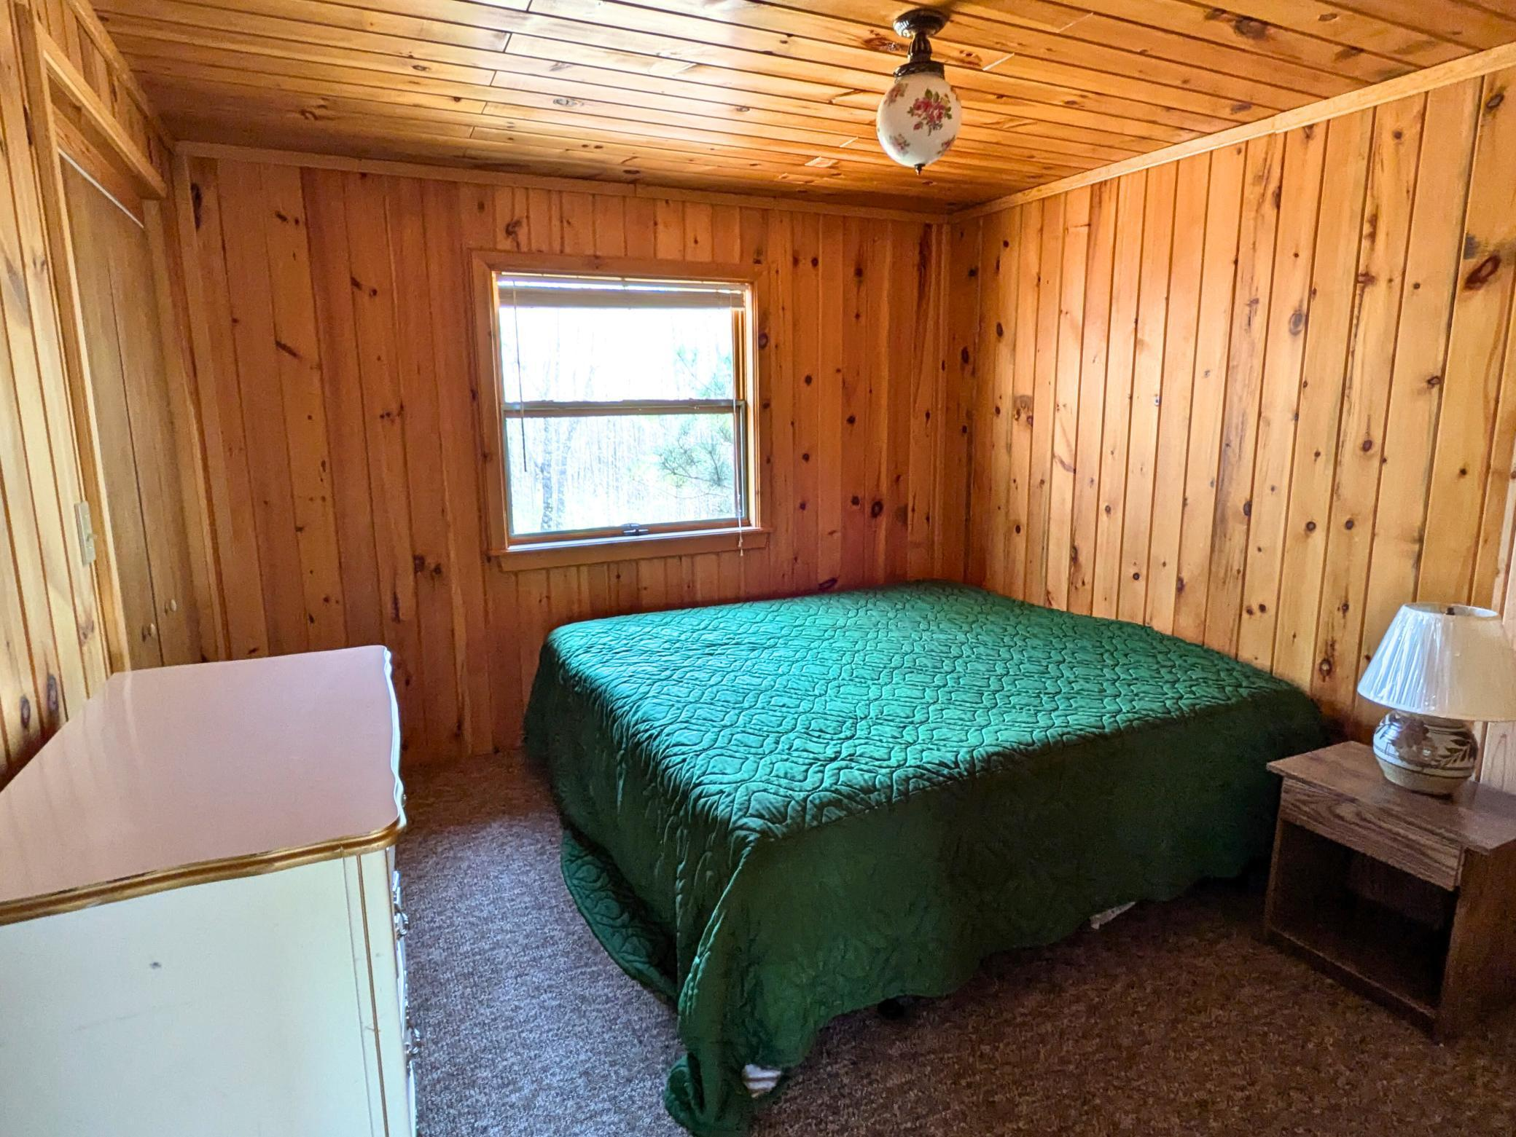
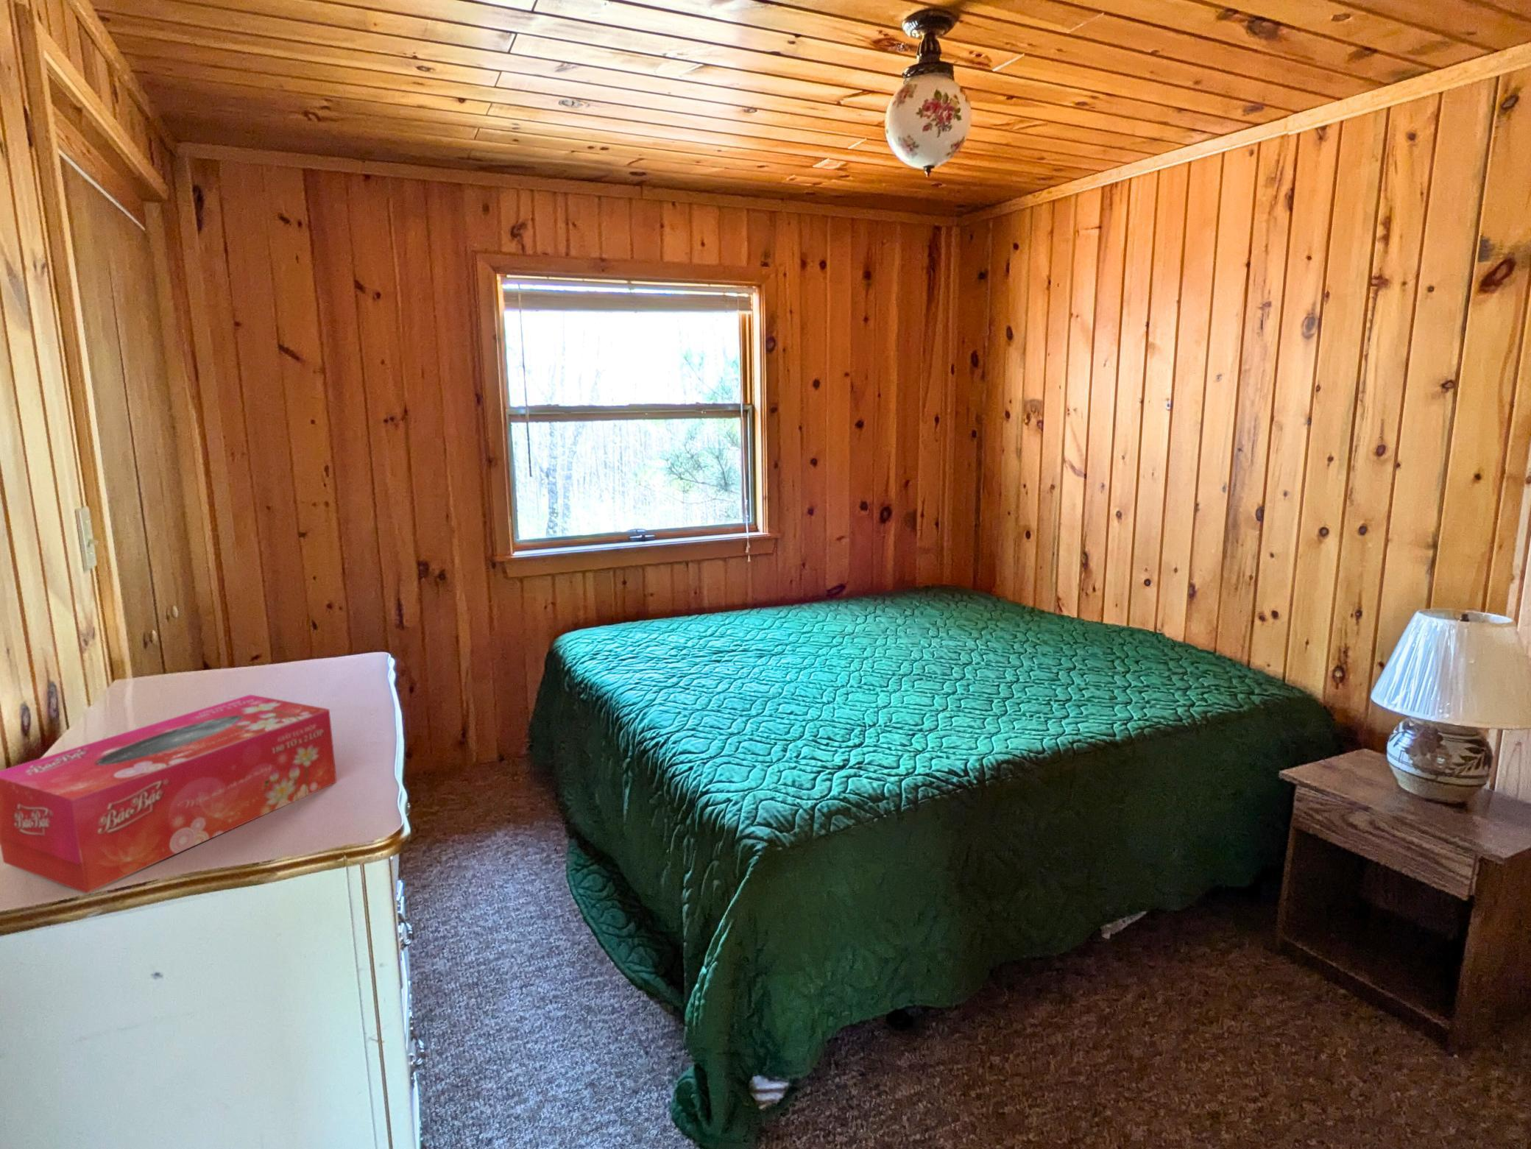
+ tissue box [0,694,338,894]
